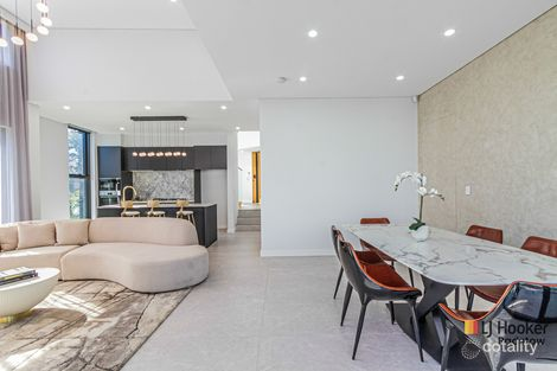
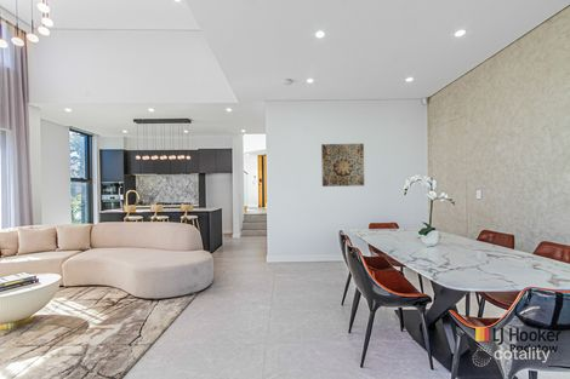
+ wall art [320,143,365,188]
